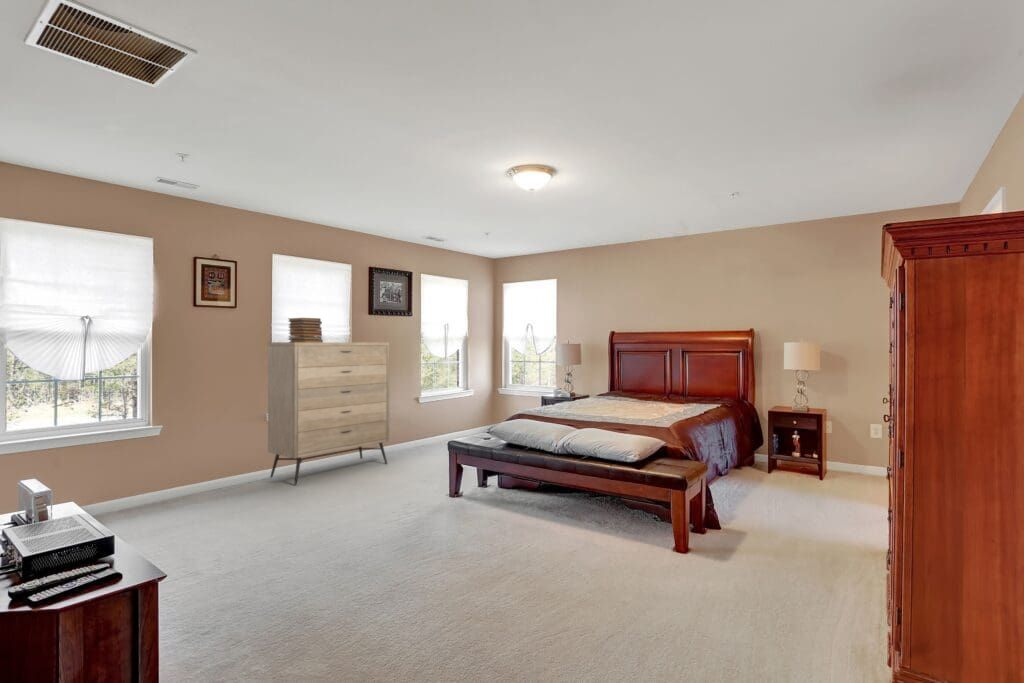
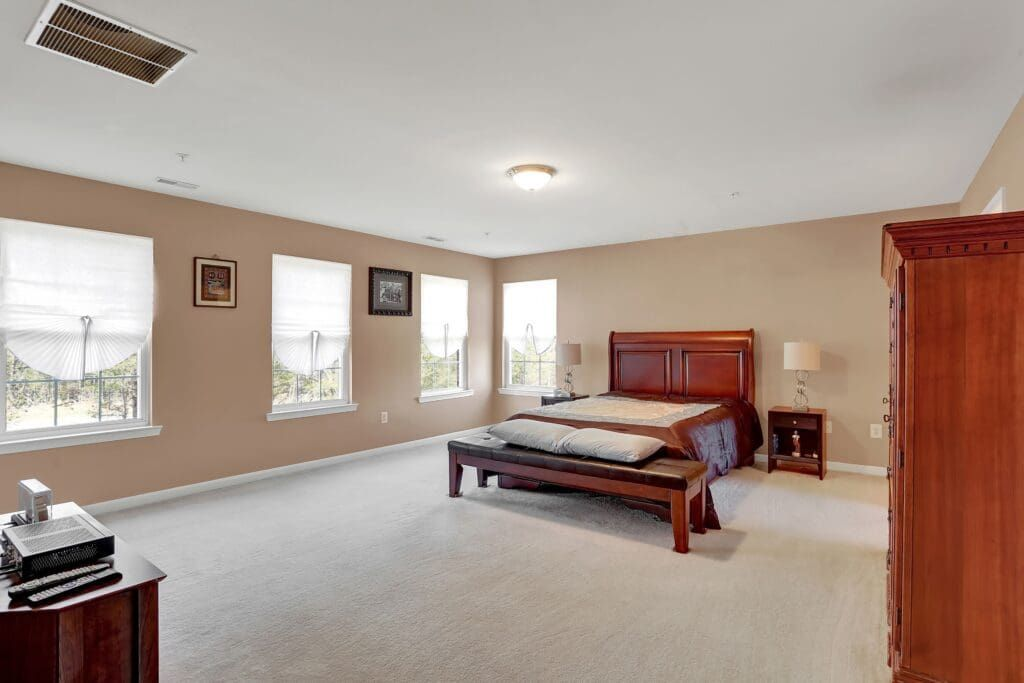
- book stack [287,317,324,342]
- dresser [267,341,390,486]
